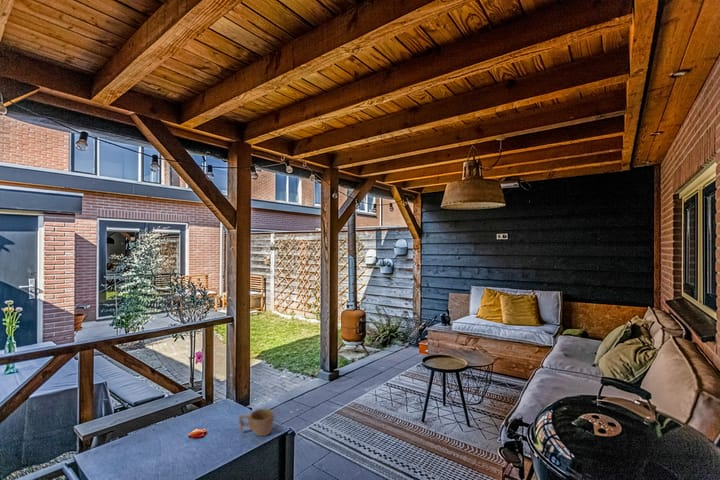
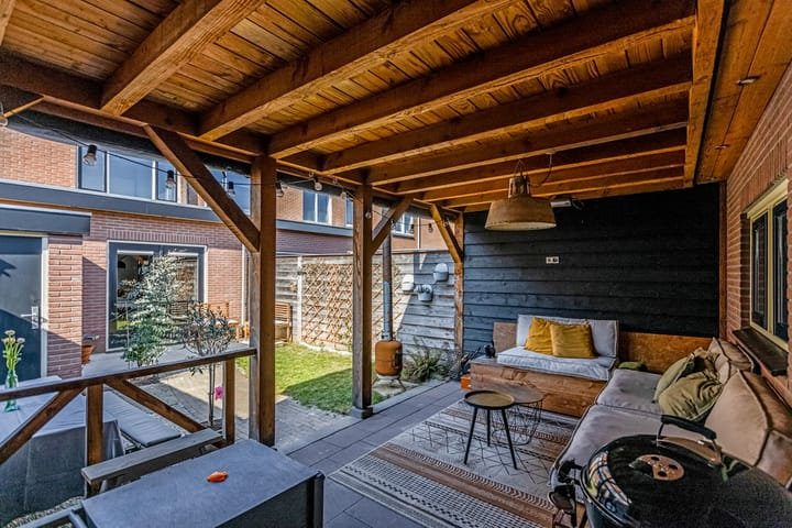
- cup [238,408,275,437]
